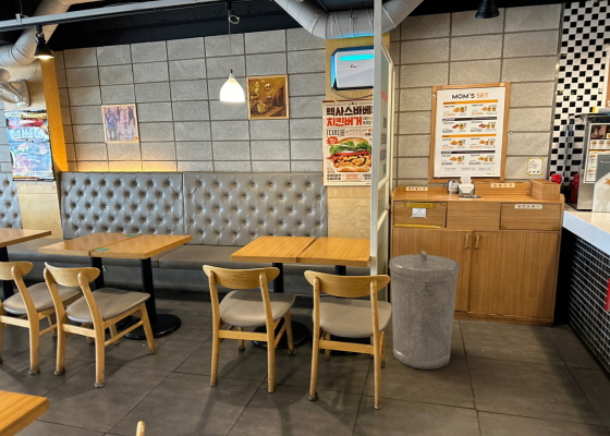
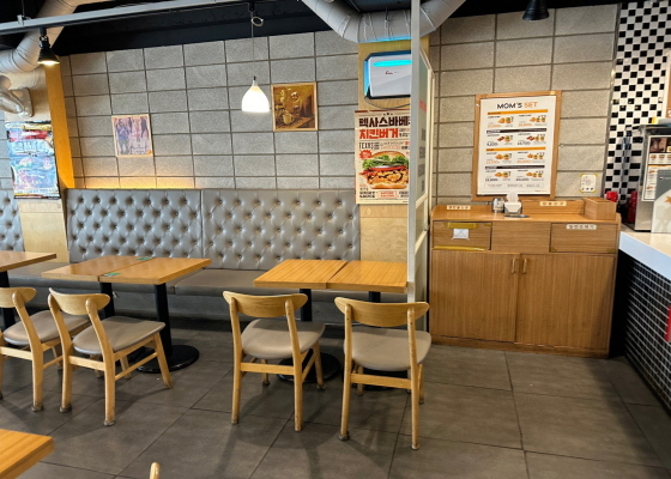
- trash can [388,250,461,371]
